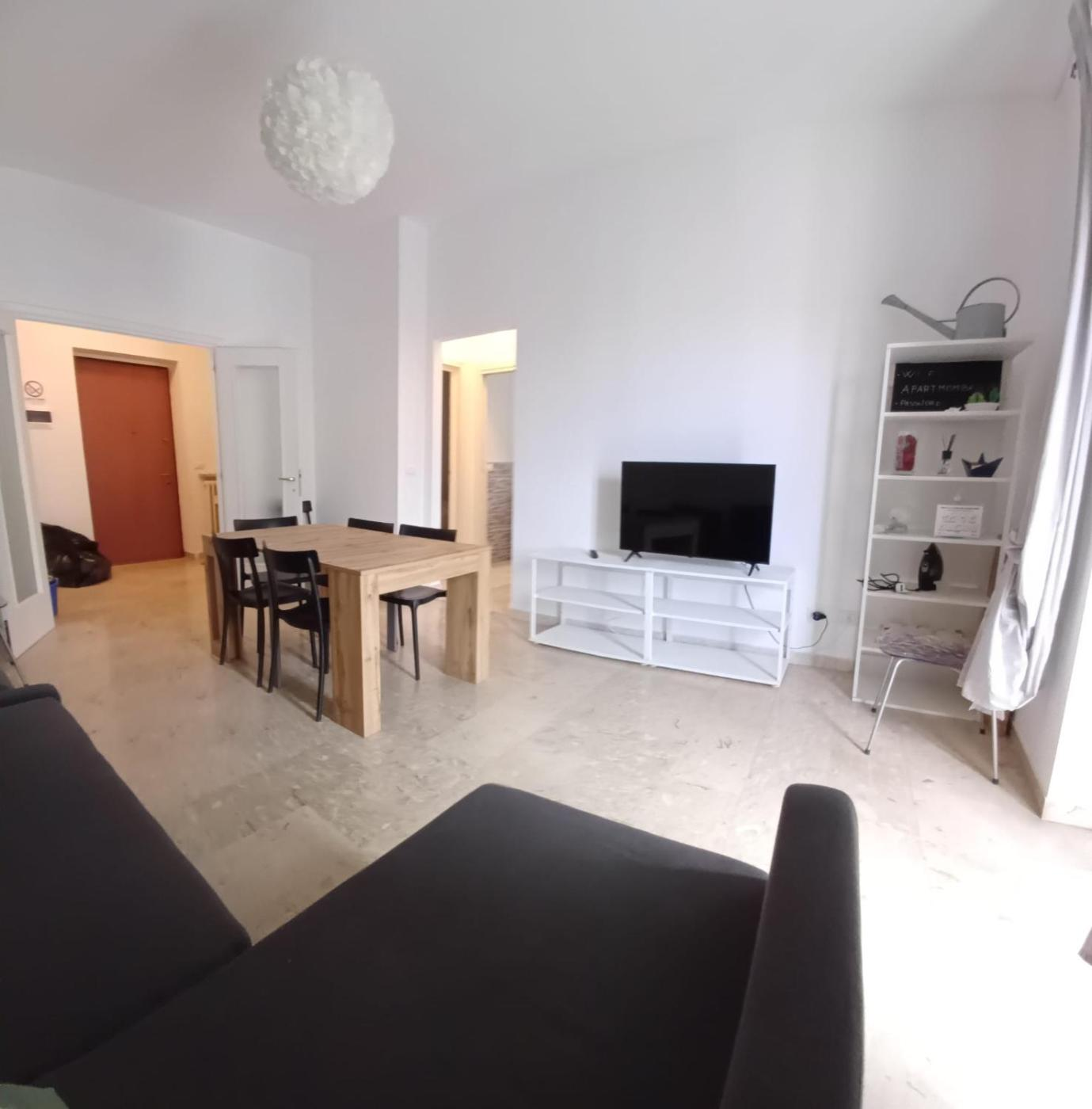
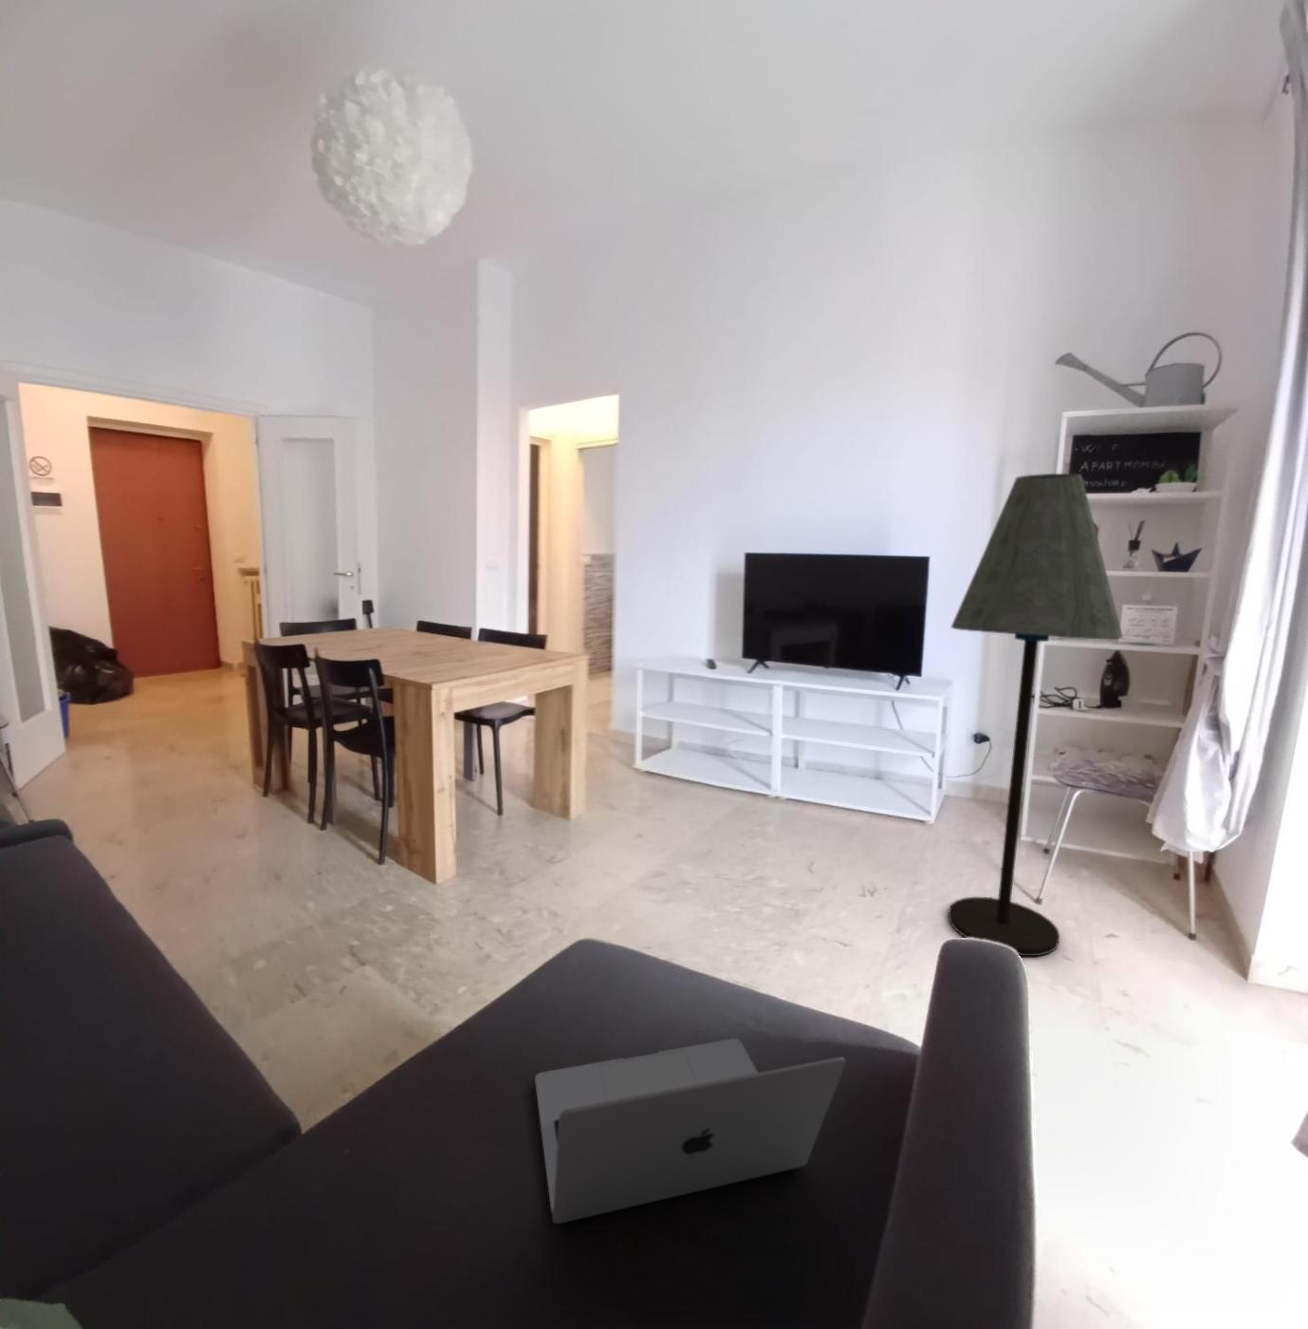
+ laptop [534,1038,847,1225]
+ floor lamp [947,472,1124,956]
